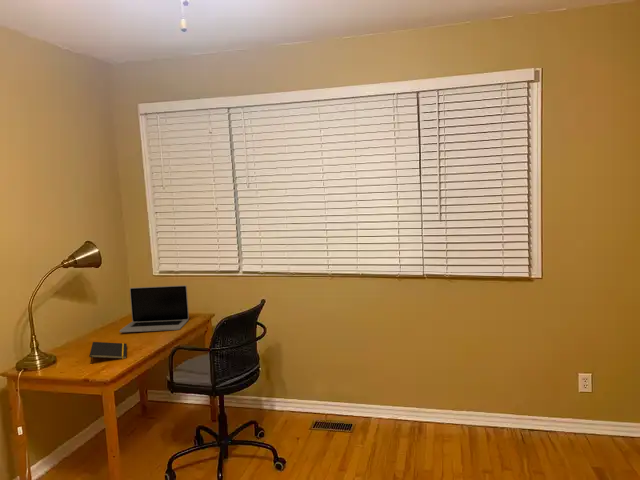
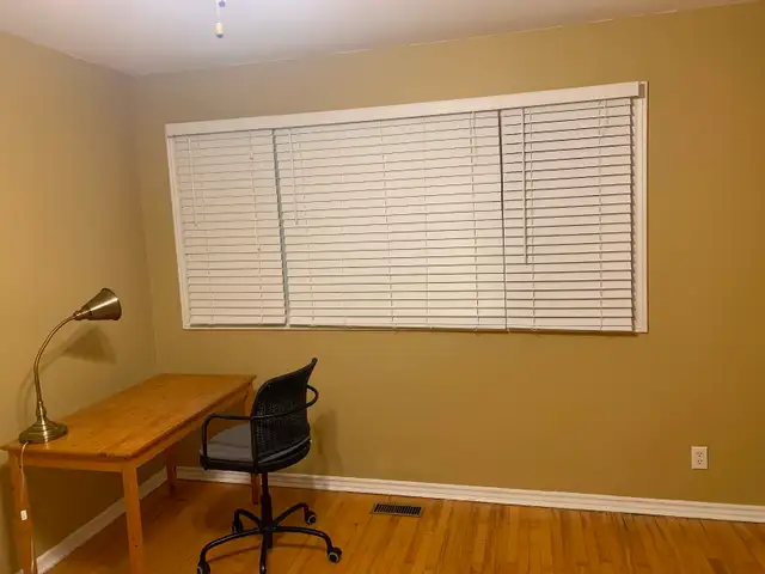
- laptop [119,284,190,333]
- notepad [88,341,128,363]
